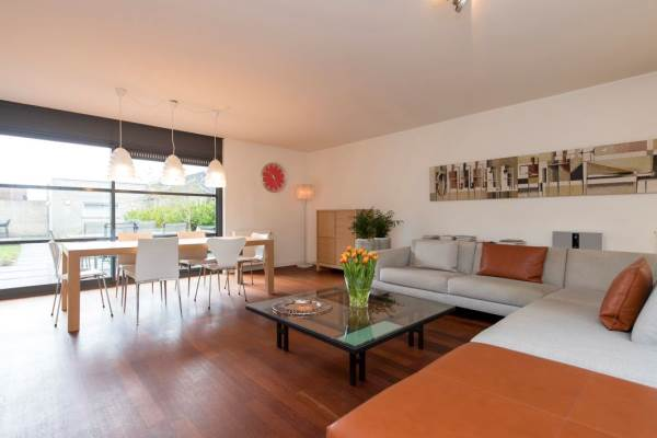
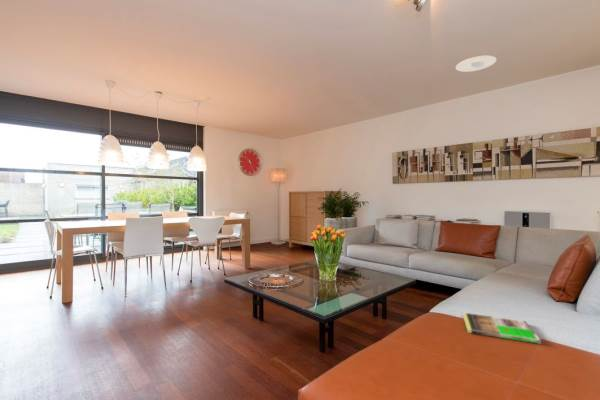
+ recessed light [455,55,498,73]
+ magazine [462,312,542,345]
